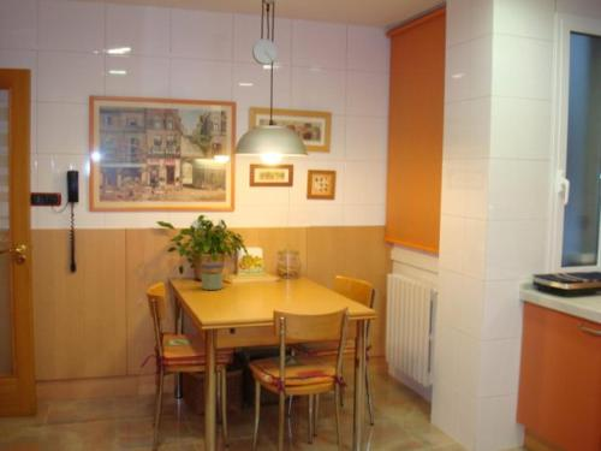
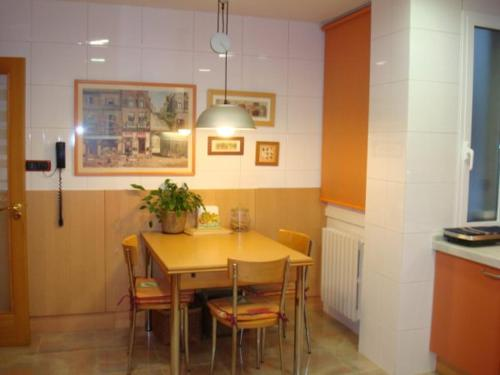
- jar [198,261,226,291]
